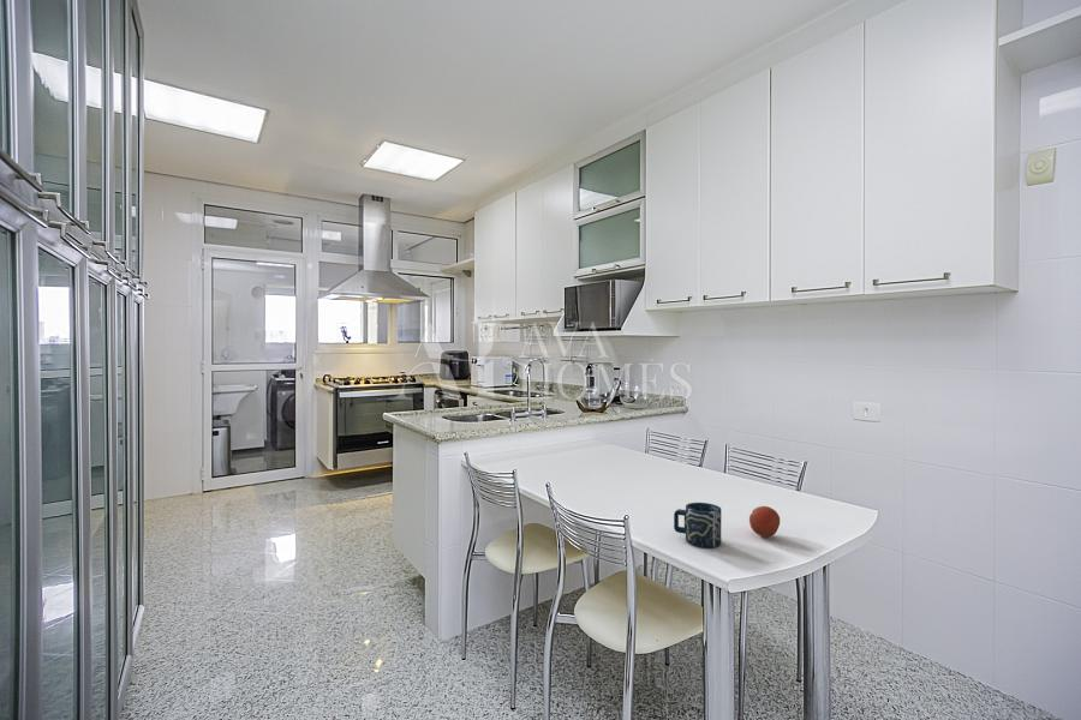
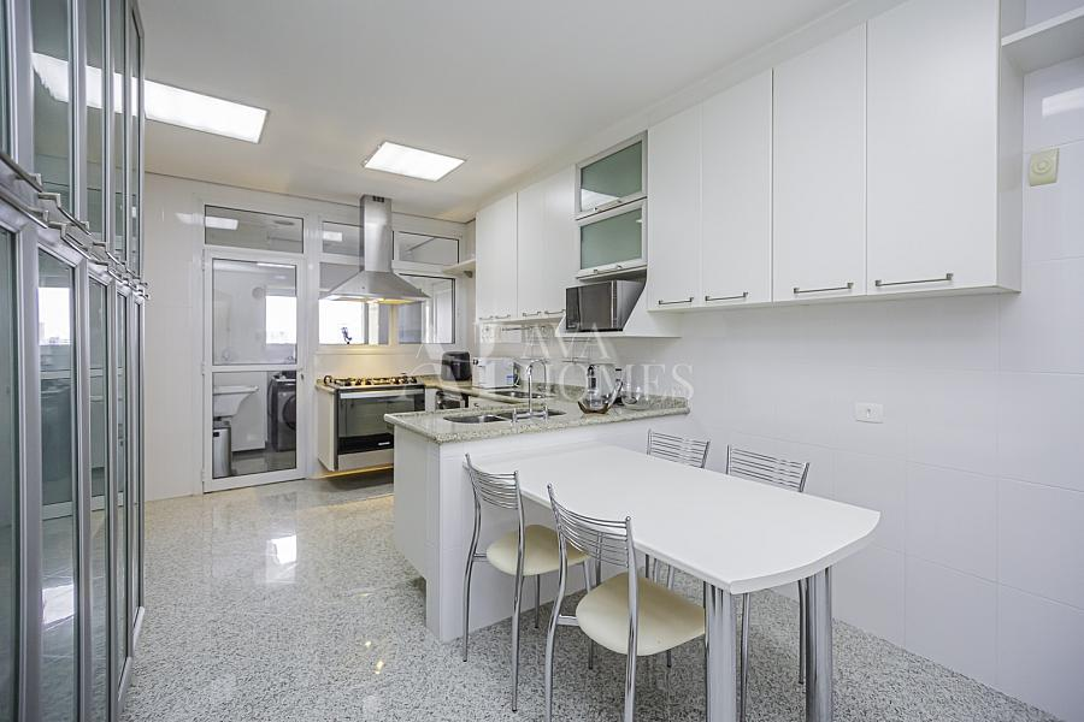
- fruit [748,505,781,538]
- cup [673,502,722,548]
